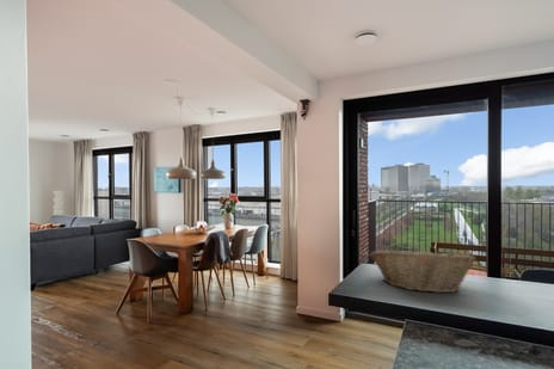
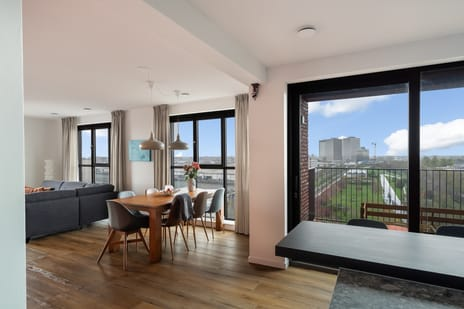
- fruit basket [369,246,478,294]
